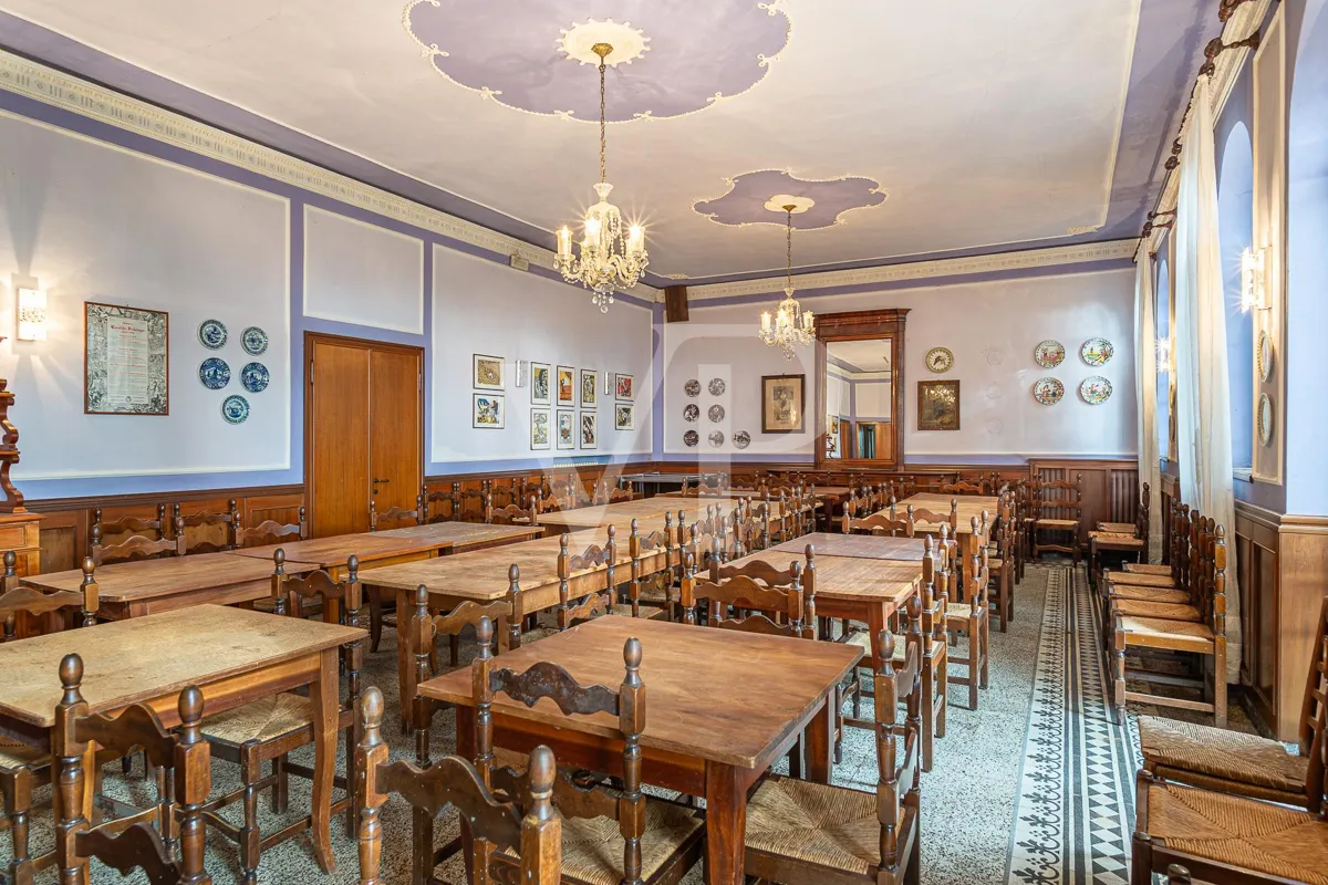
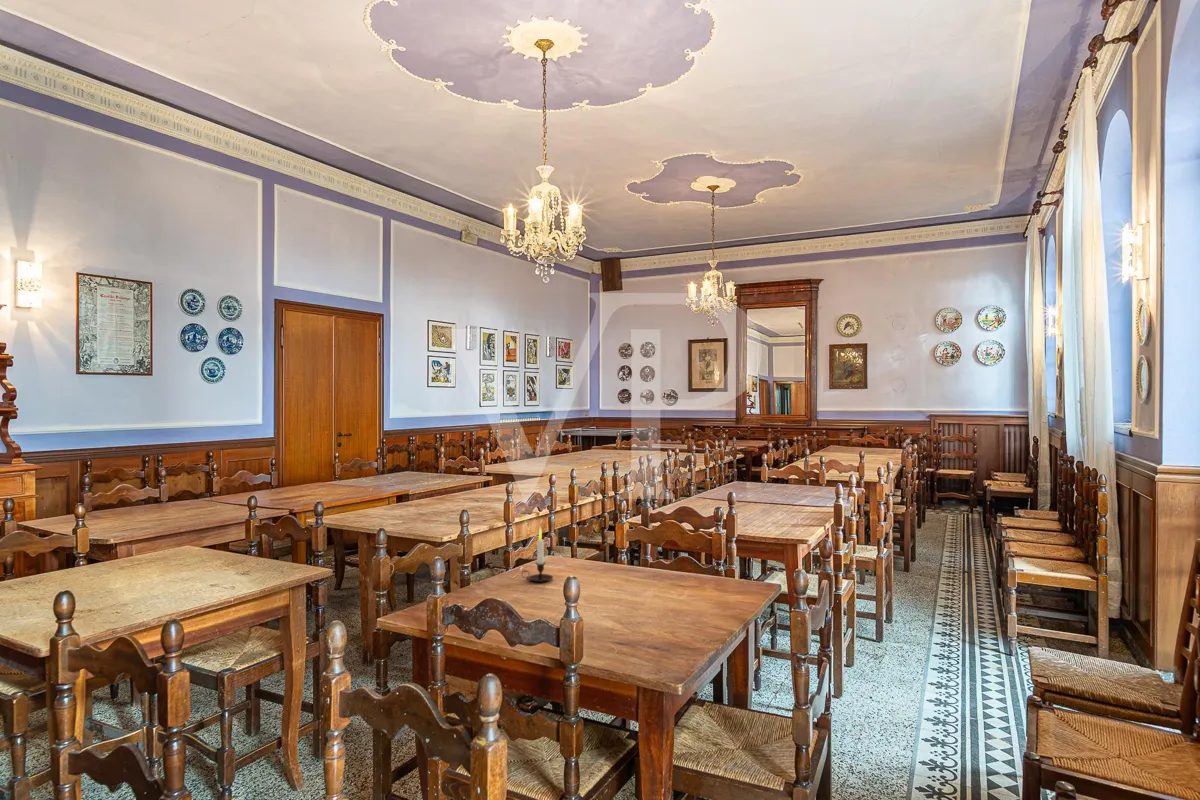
+ candle [521,526,554,583]
